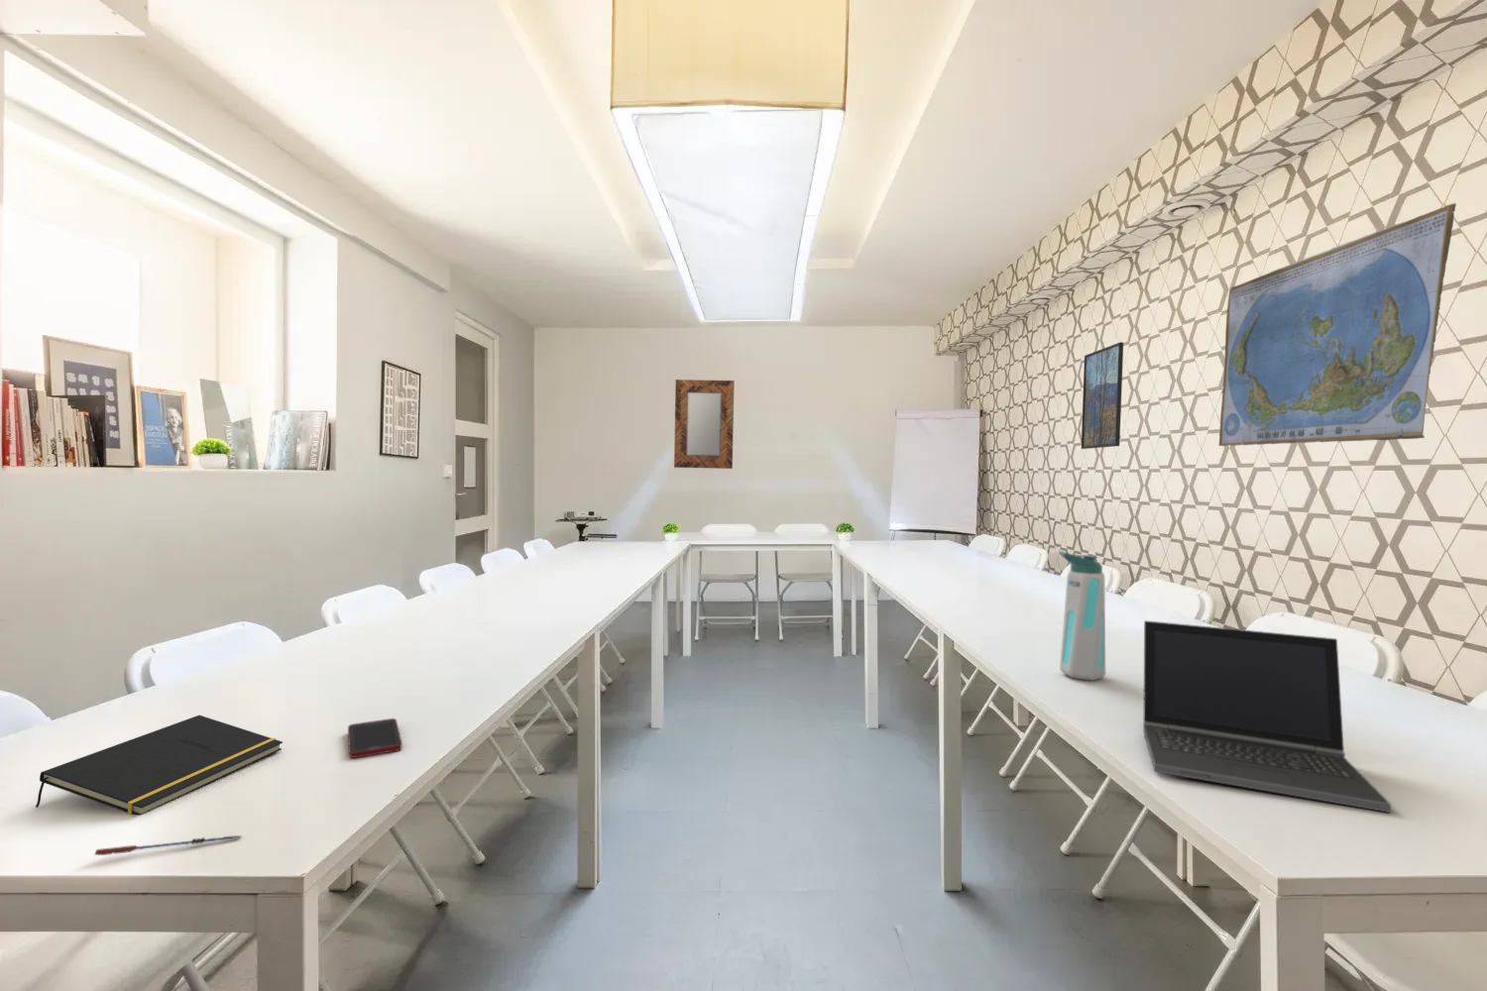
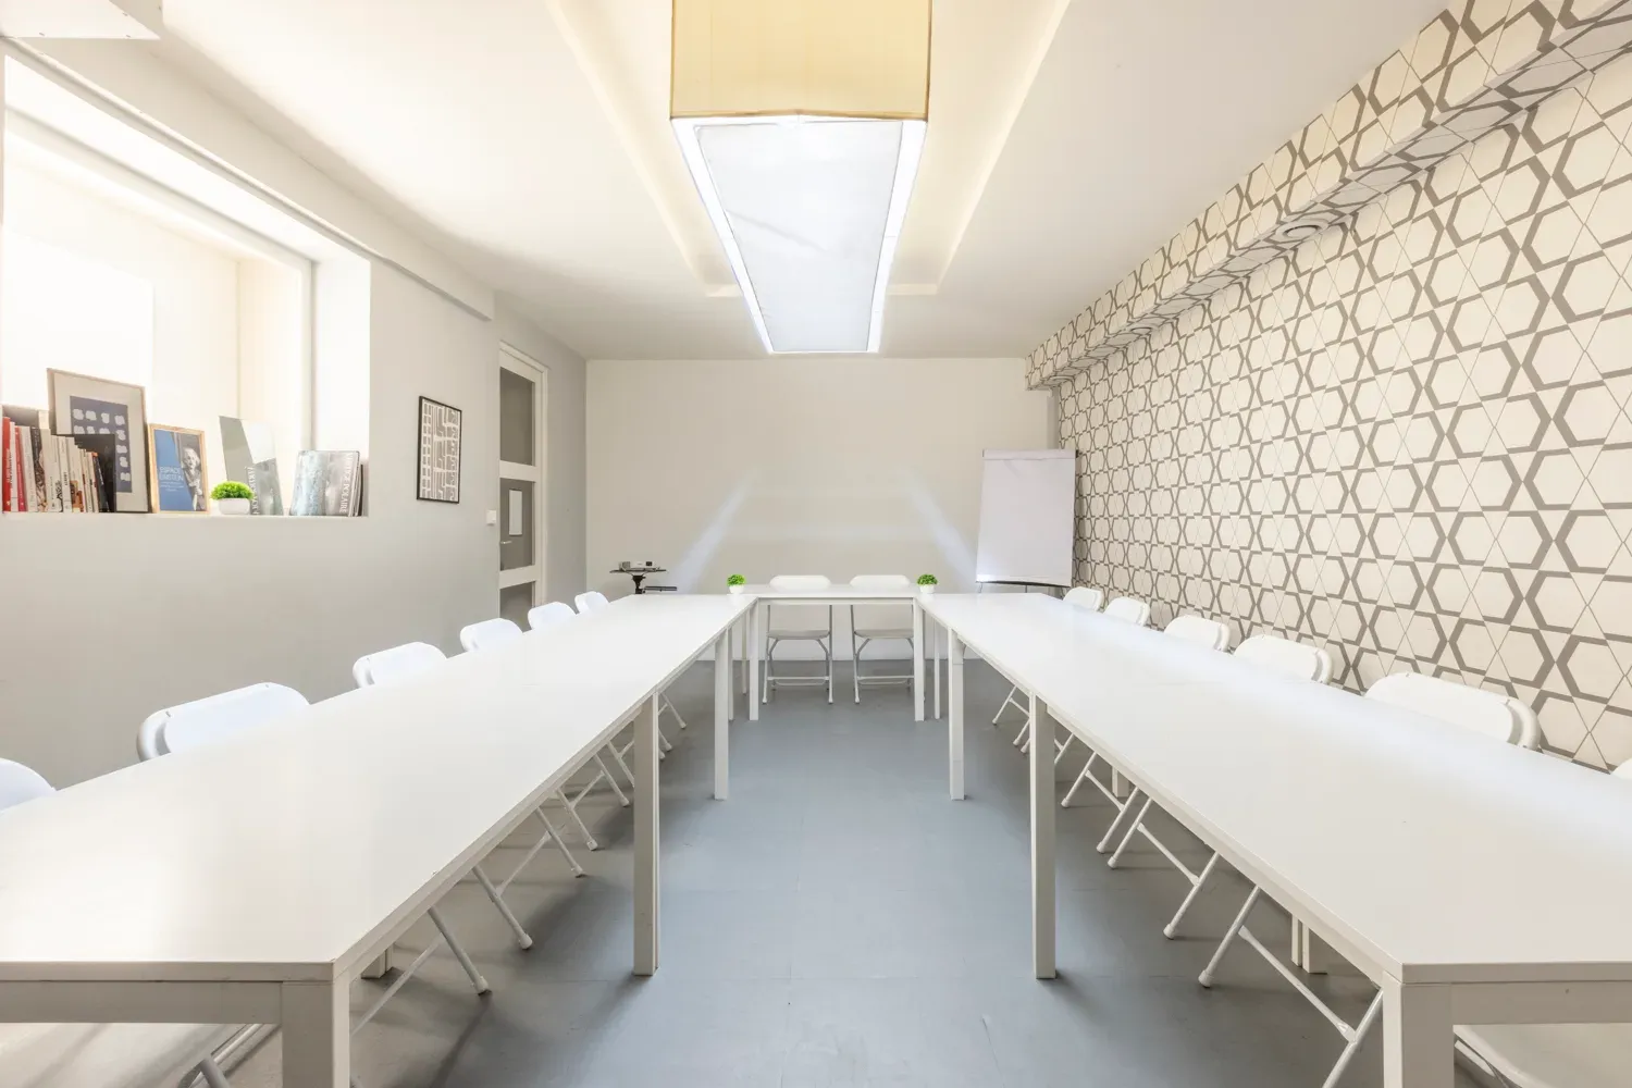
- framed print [1081,341,1124,450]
- cell phone [347,718,403,759]
- water bottle [1058,550,1106,681]
- world map [1218,202,1457,447]
- home mirror [673,378,735,470]
- pen [94,834,242,856]
- laptop computer [1142,619,1392,814]
- notepad [34,714,283,816]
